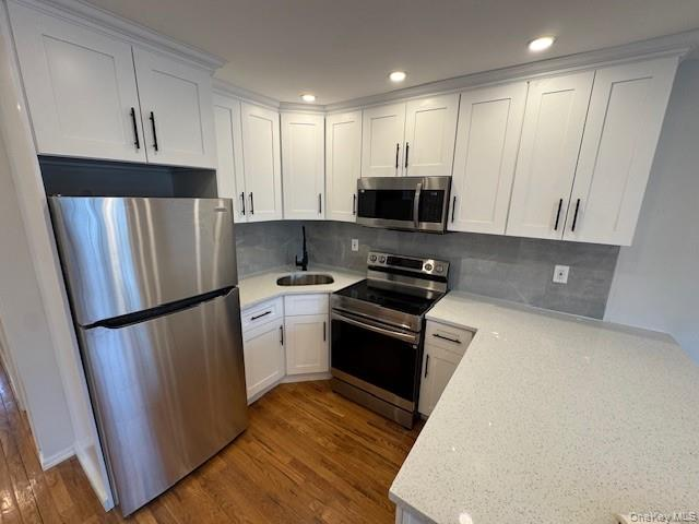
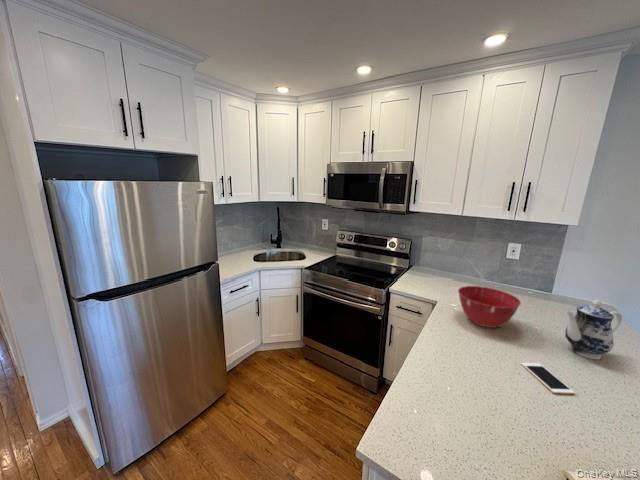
+ teapot [564,299,623,360]
+ cell phone [520,362,576,395]
+ mixing bowl [457,285,522,329]
